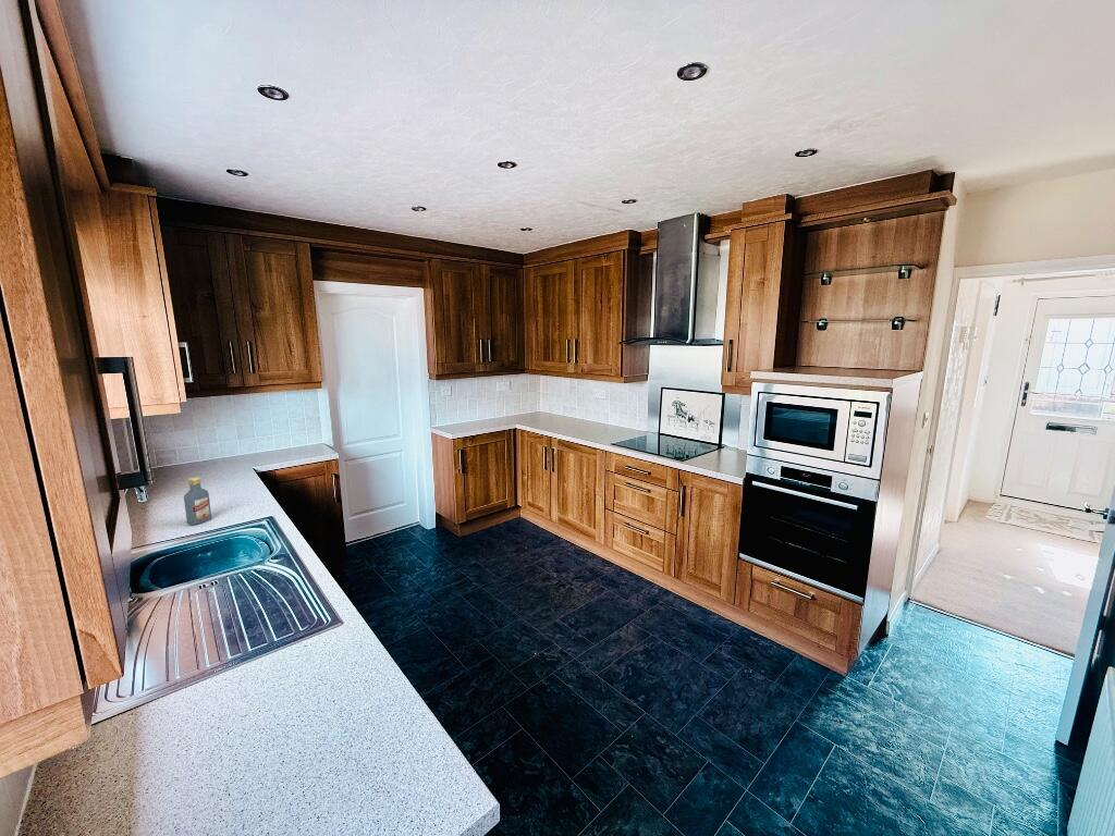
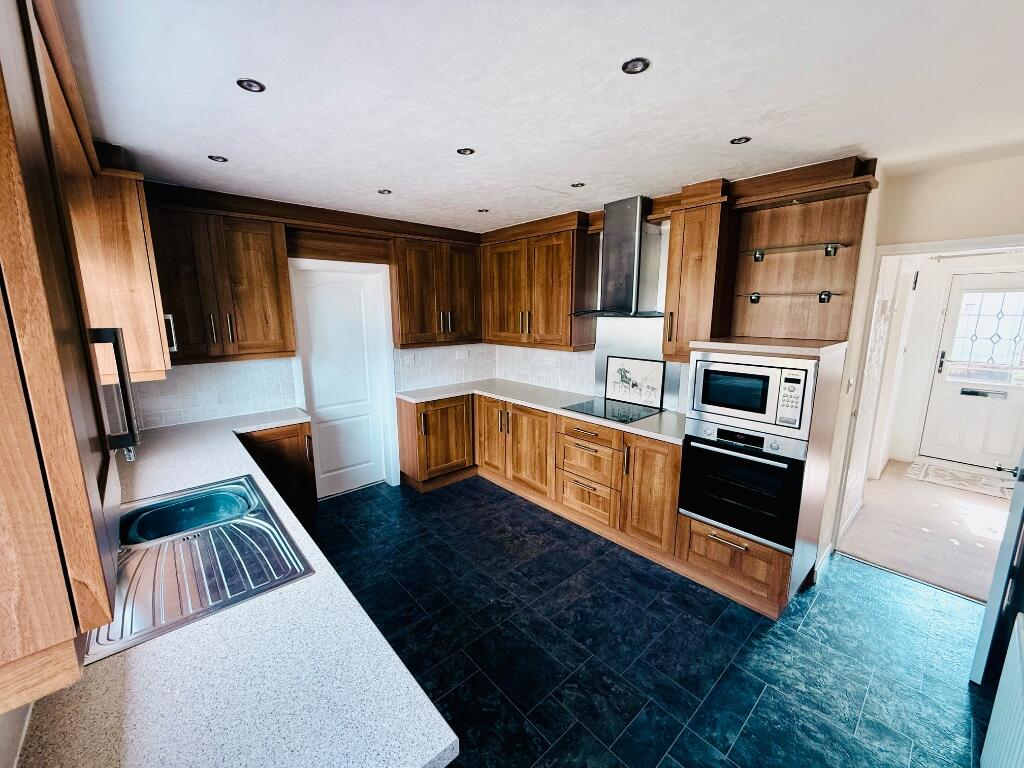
- vodka [183,476,212,526]
